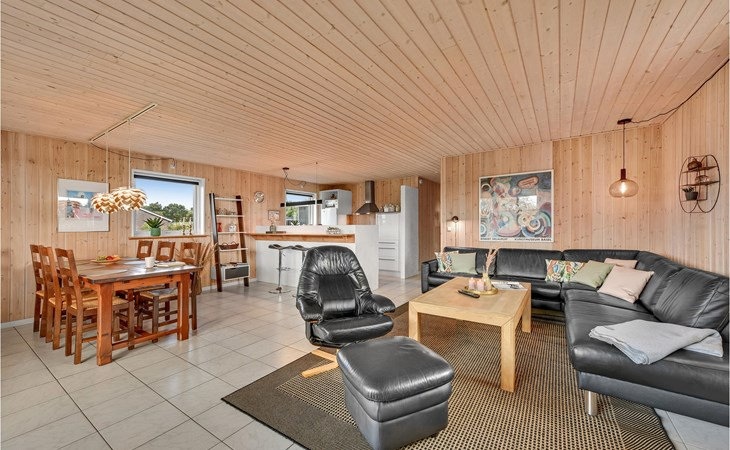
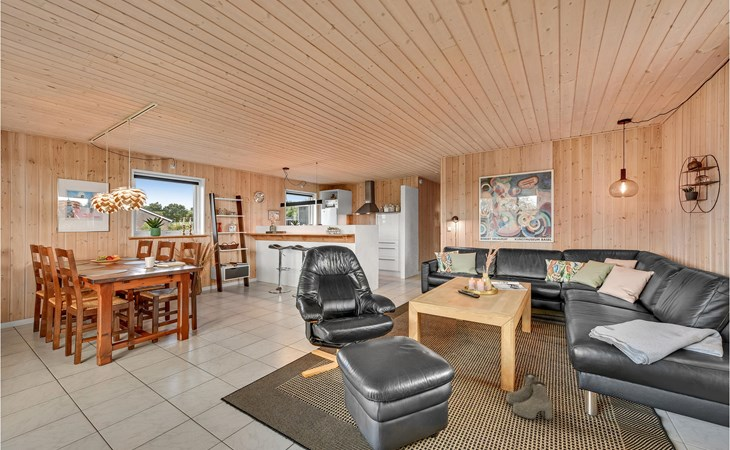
+ boots [505,372,553,421]
